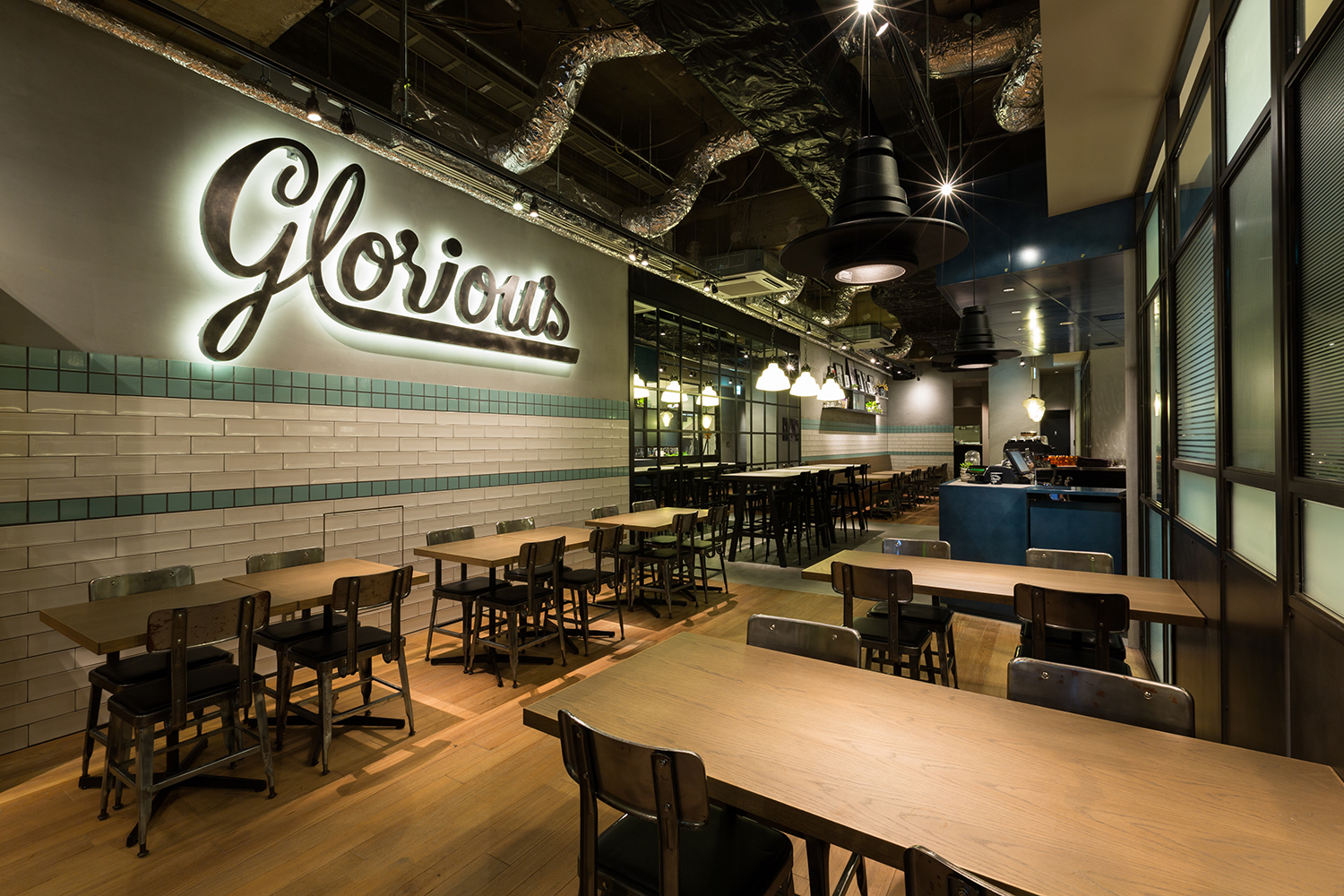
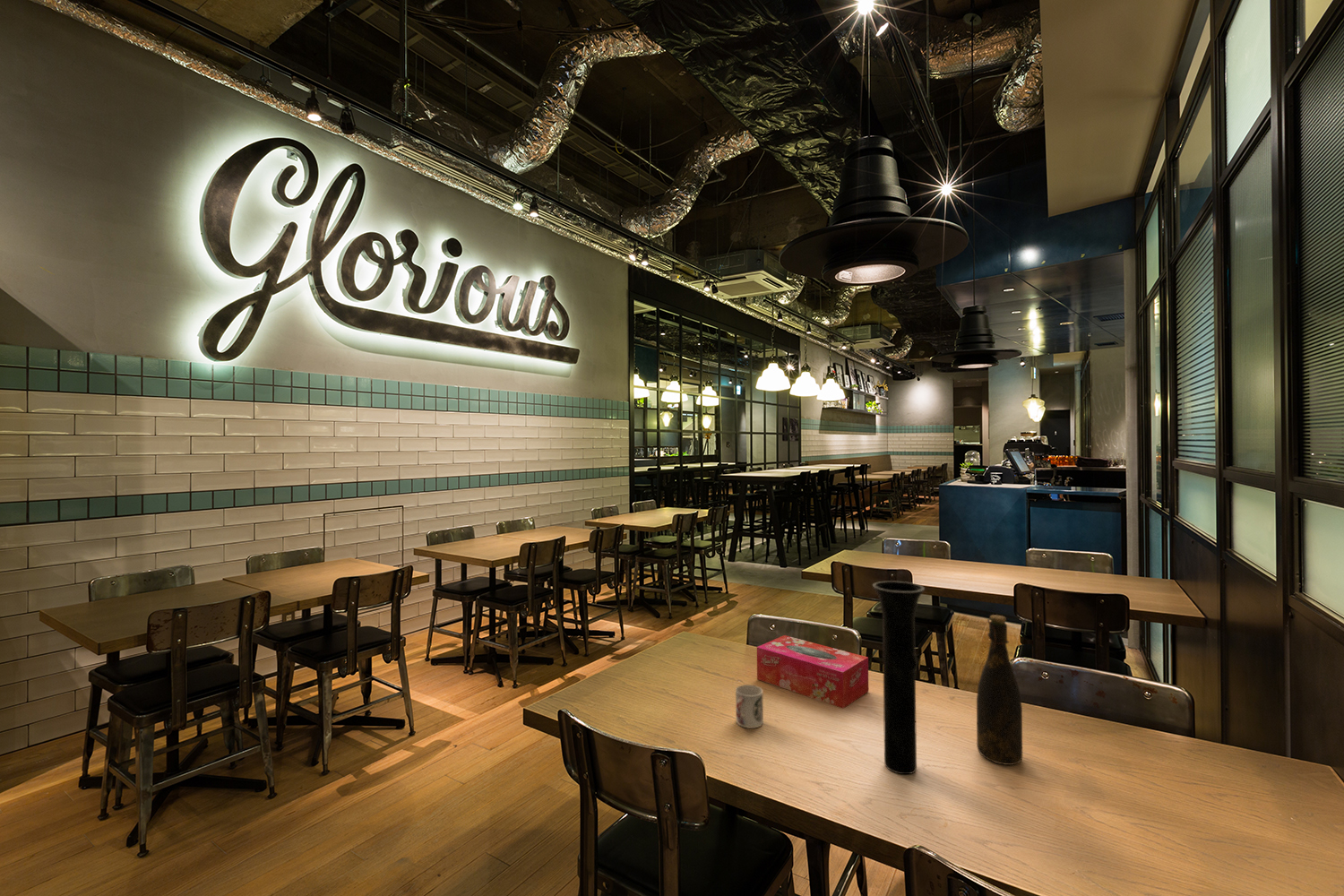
+ vase [872,580,926,775]
+ bottle [976,614,1023,766]
+ tissue box [756,634,869,709]
+ cup [735,684,764,729]
